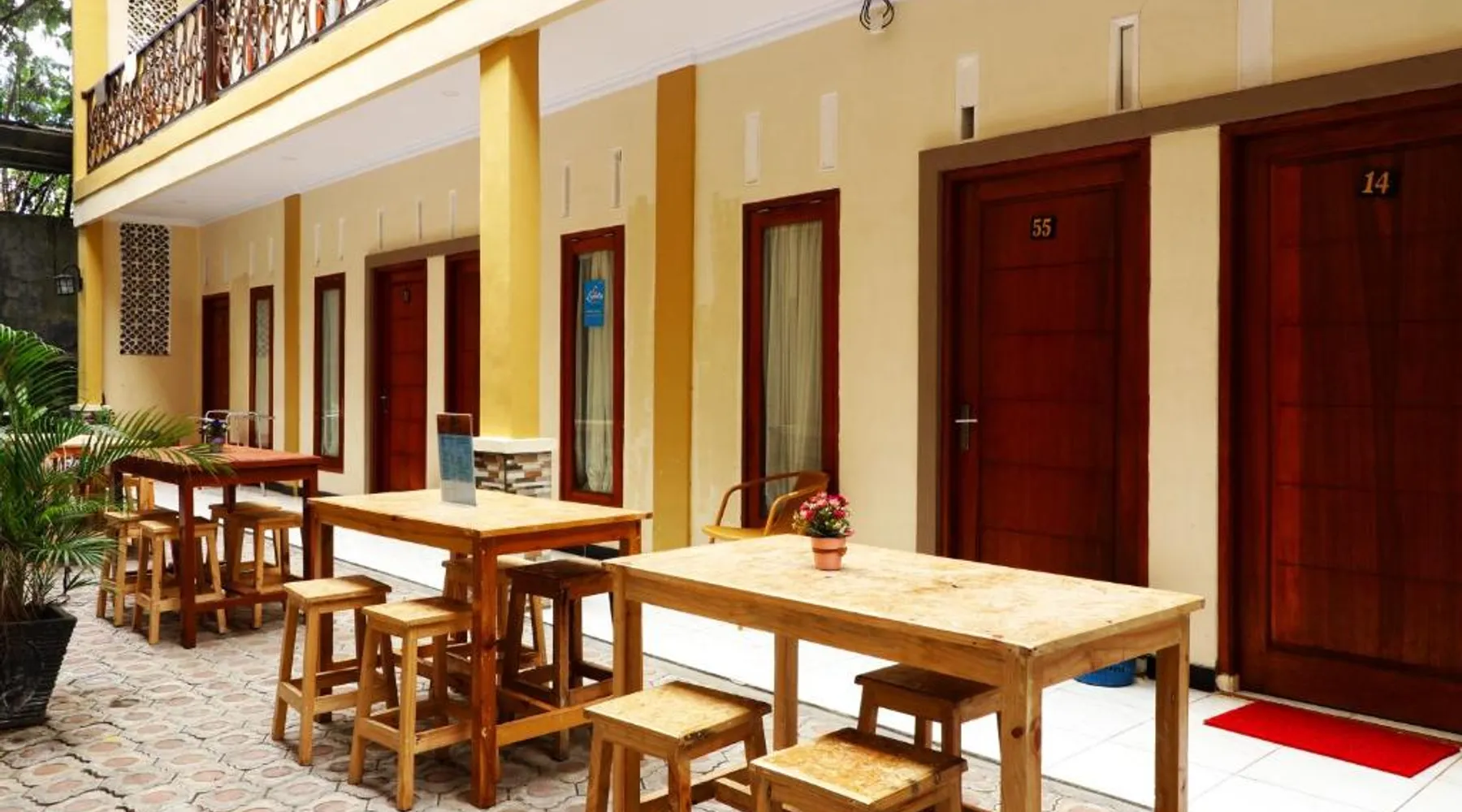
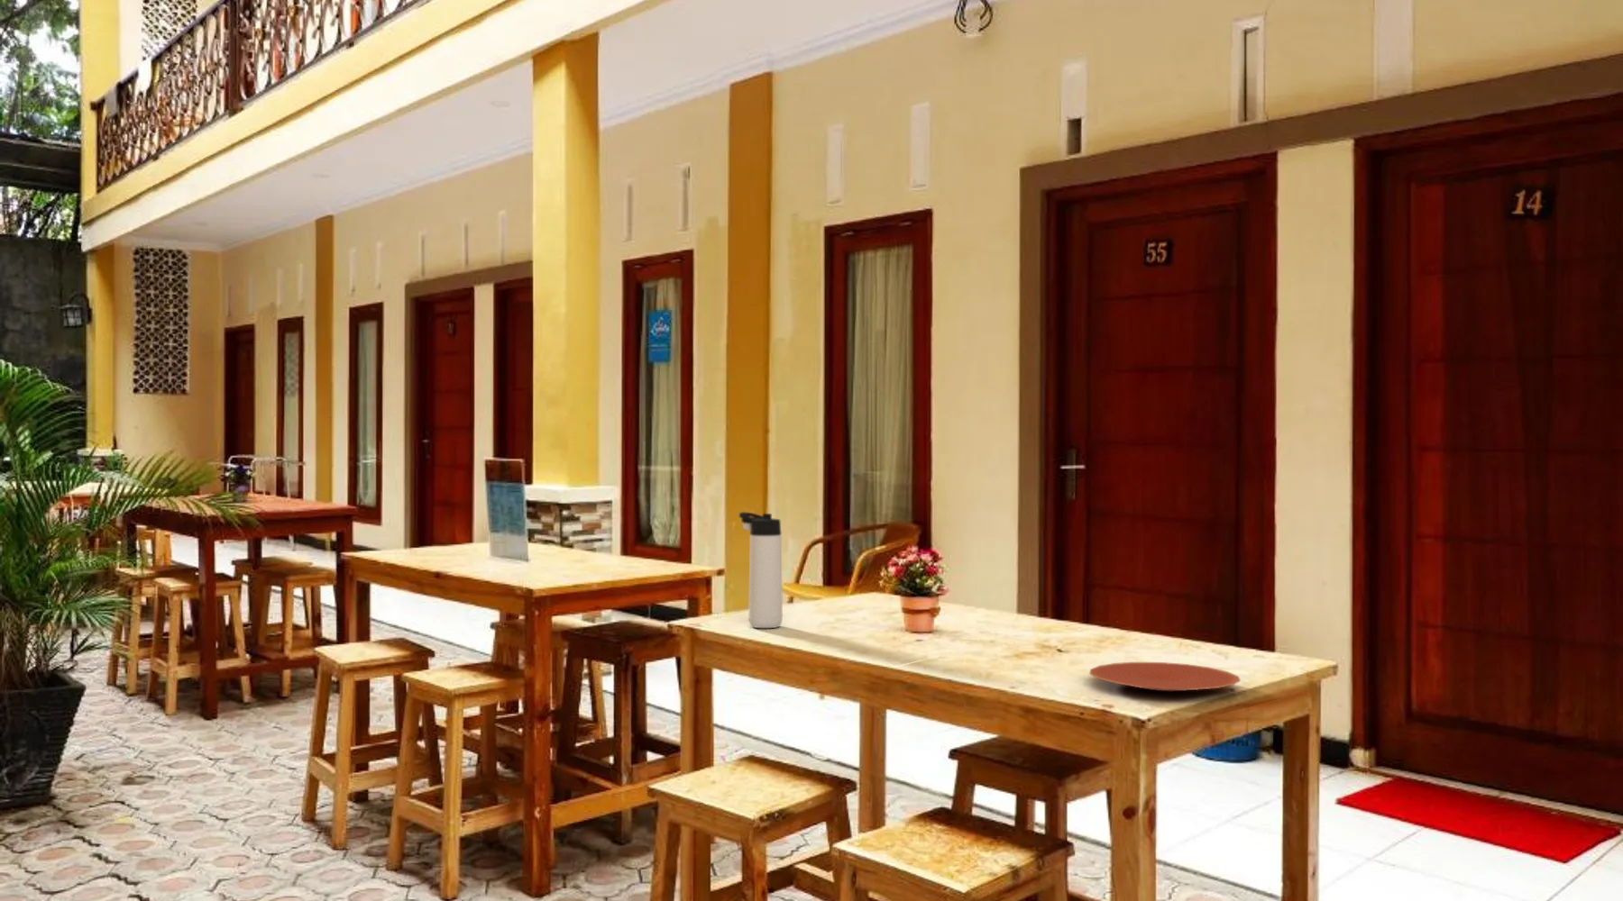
+ plate [1088,661,1241,692]
+ thermos bottle [738,510,784,629]
